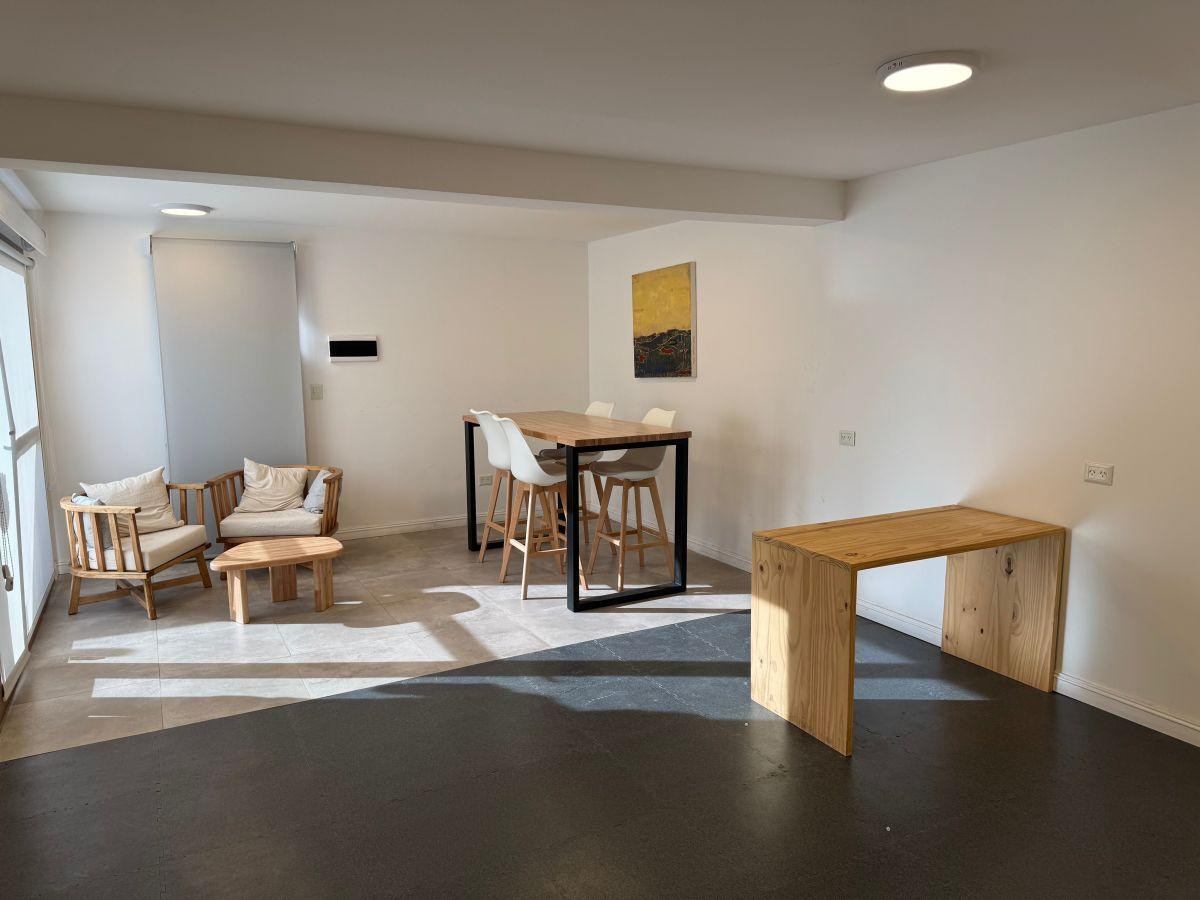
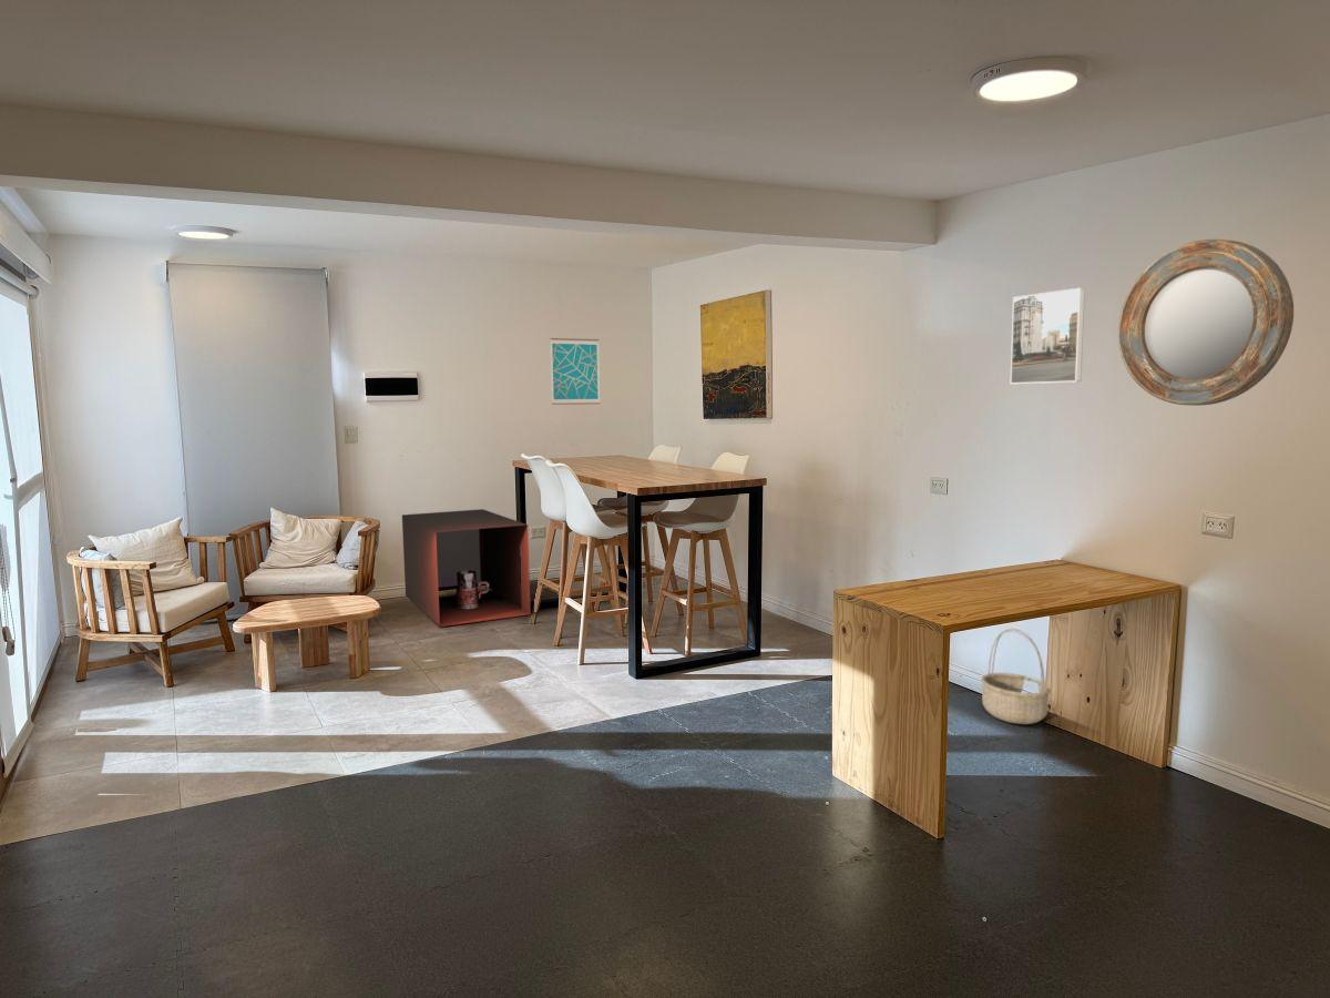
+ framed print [1010,287,1086,385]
+ basket [980,628,1052,725]
+ storage cabinet [401,508,532,628]
+ home mirror [1117,238,1295,407]
+ wall art [549,337,601,406]
